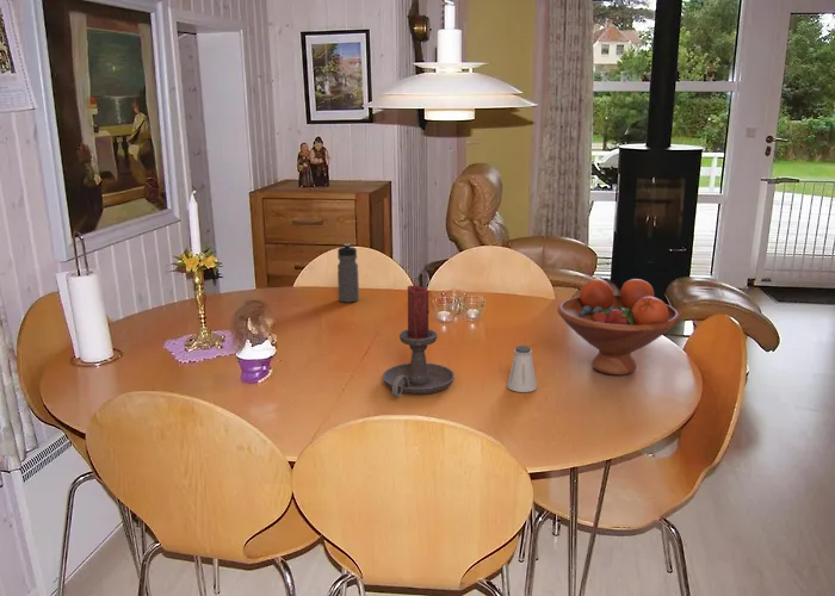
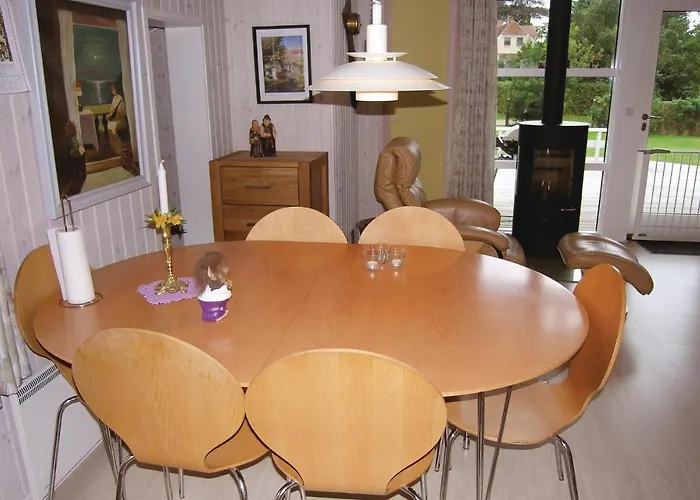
- fruit bowl [556,278,681,377]
- candle holder [382,285,456,398]
- water bottle [336,243,360,304]
- saltshaker [506,344,538,393]
